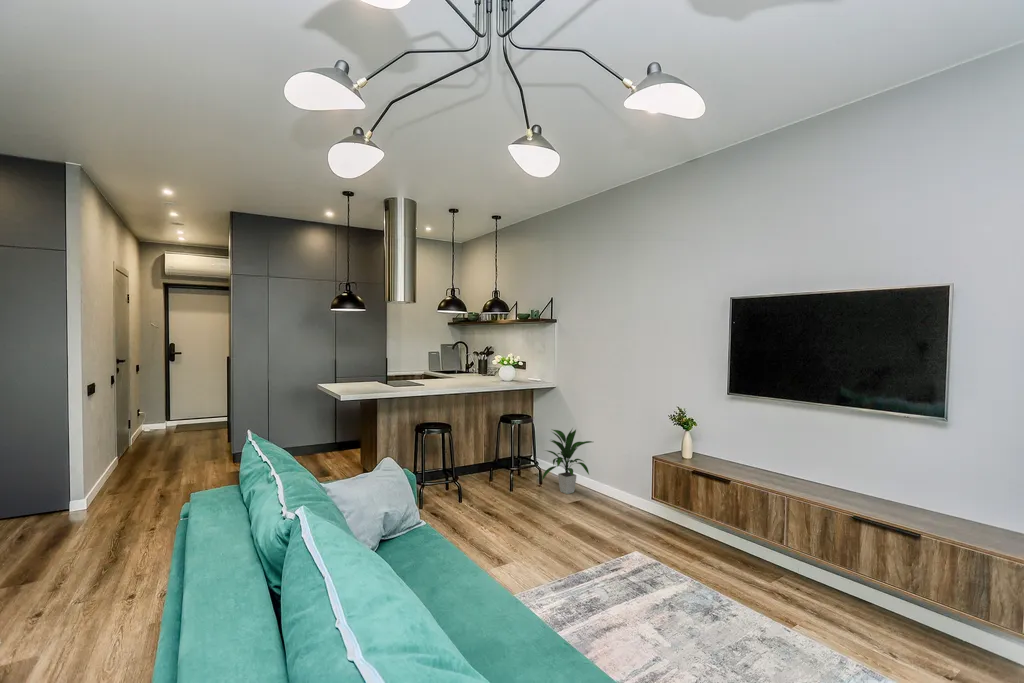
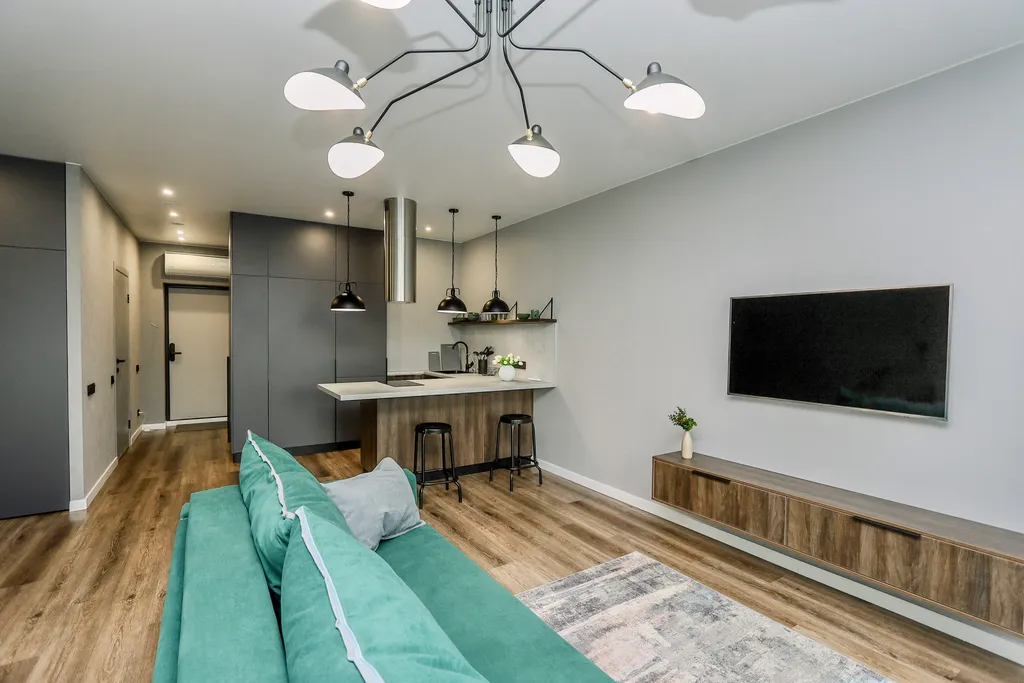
- indoor plant [541,427,593,495]
